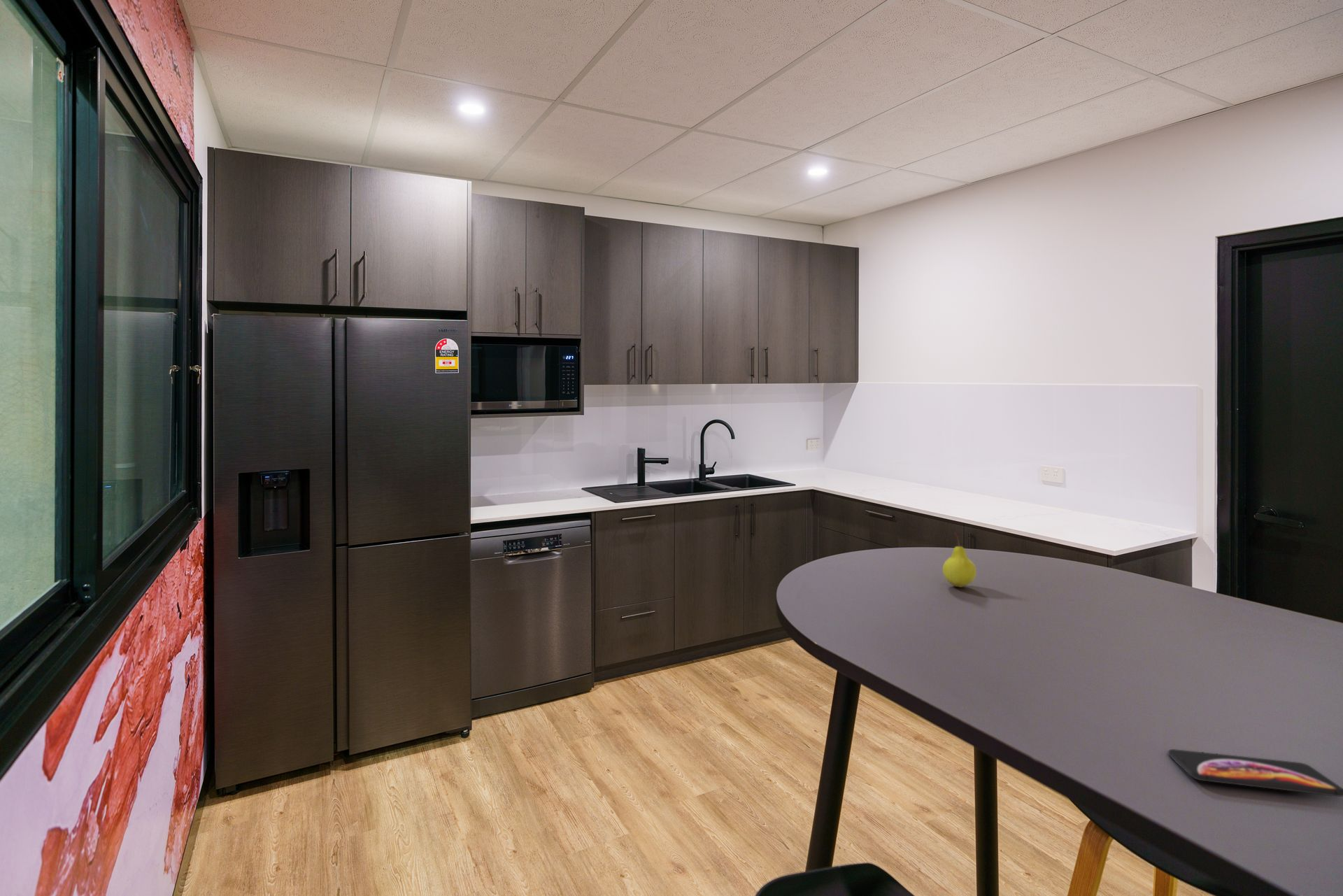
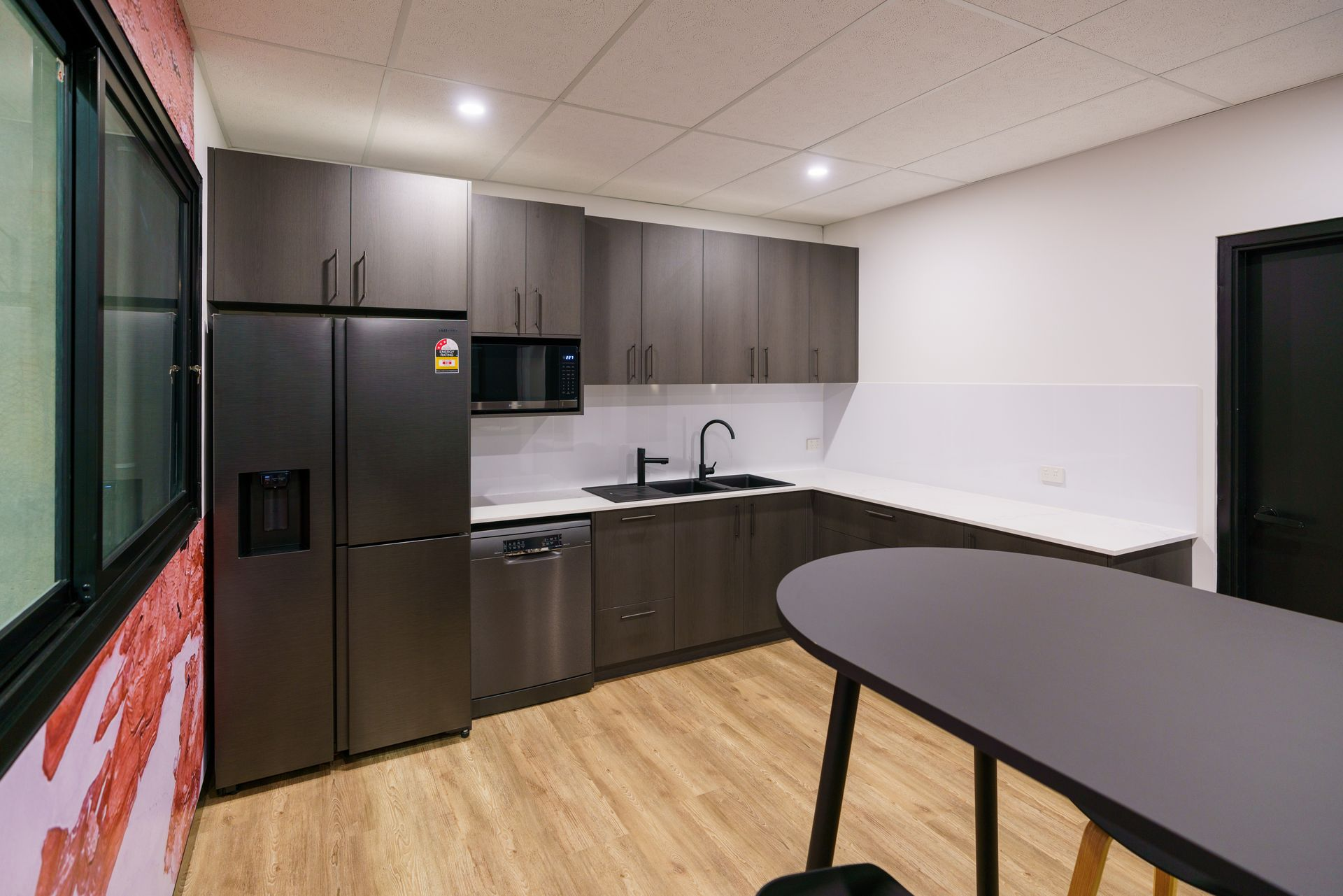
- smartphone [1167,748,1343,797]
- fruit [942,532,977,588]
